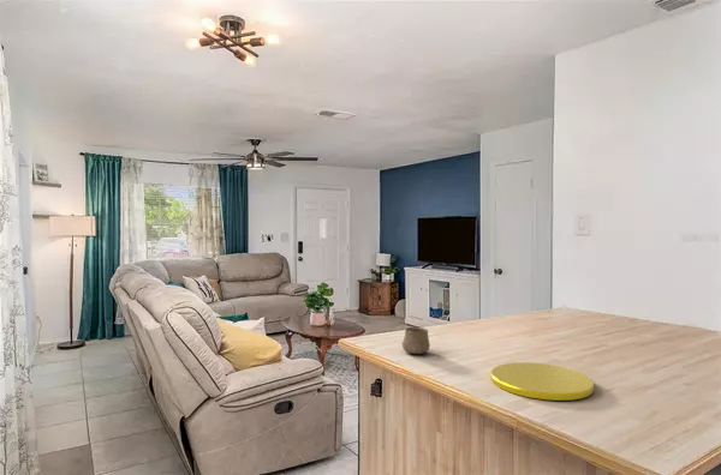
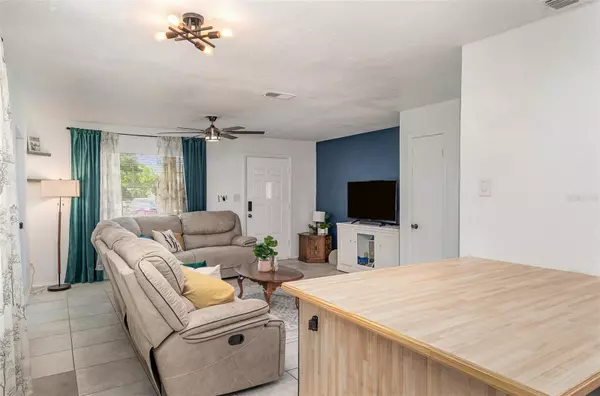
- plate [489,361,595,402]
- cup [400,326,431,355]
